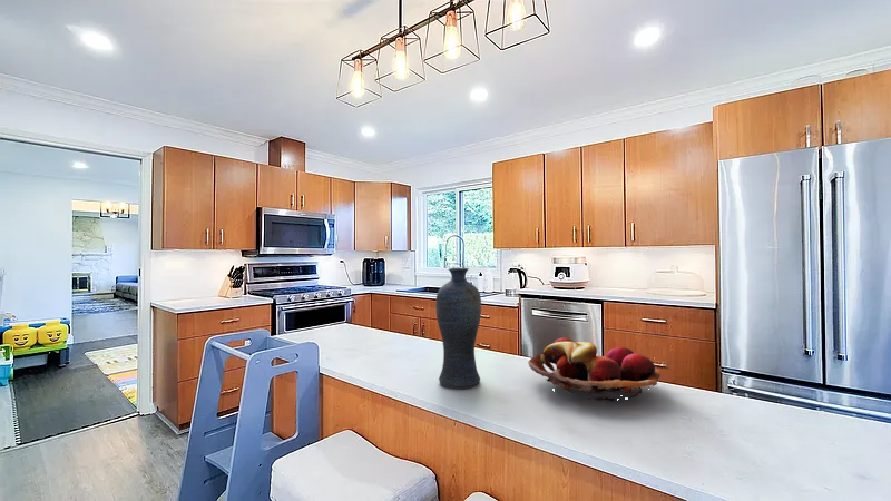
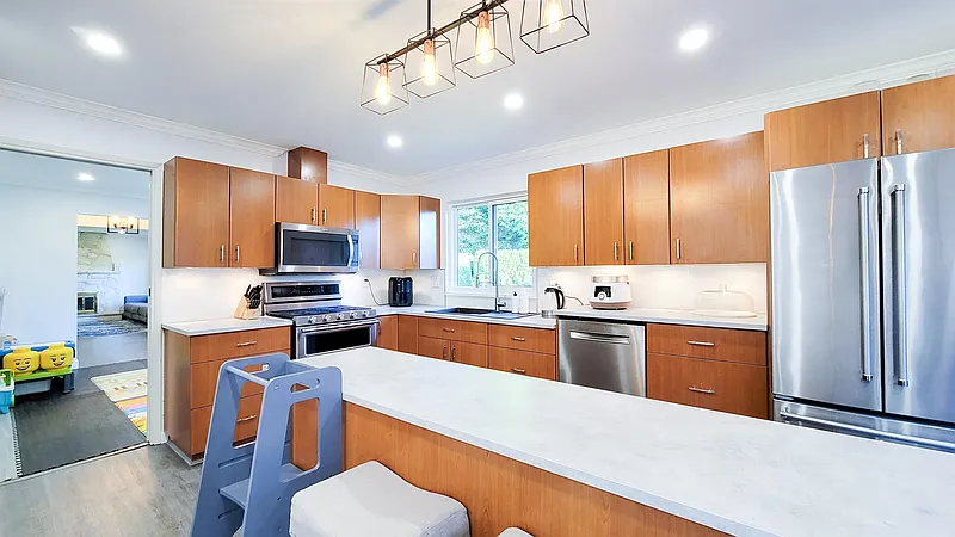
- fruit basket [527,336,662,402]
- vase [434,267,482,390]
